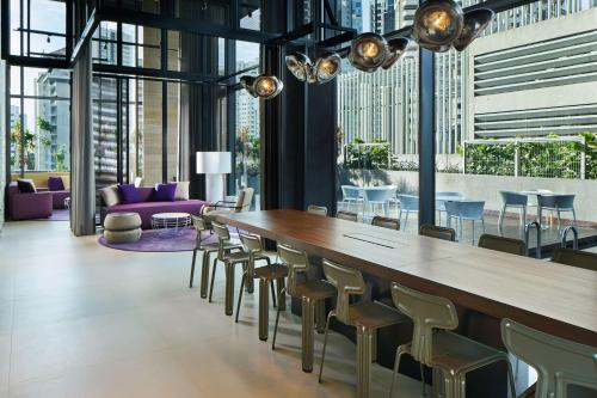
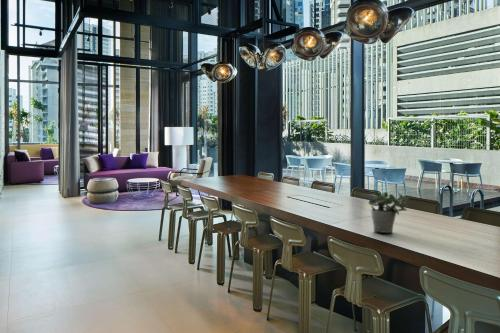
+ potted plant [368,189,411,234]
